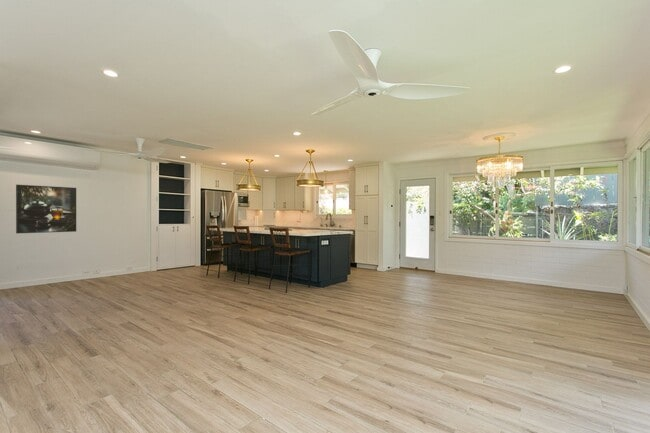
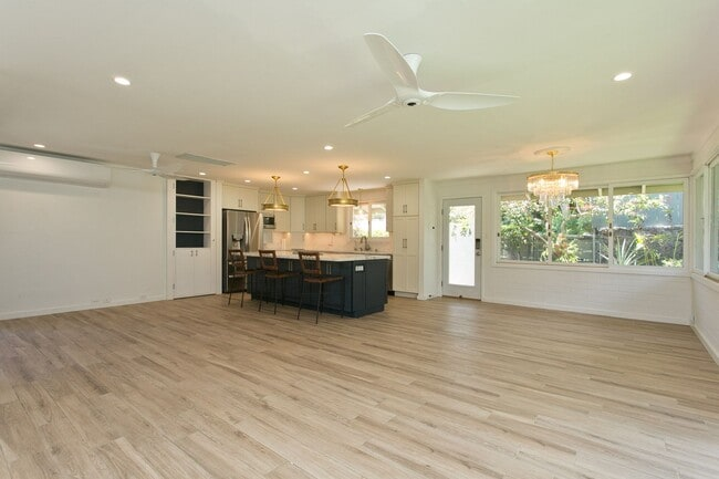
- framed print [15,184,77,234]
